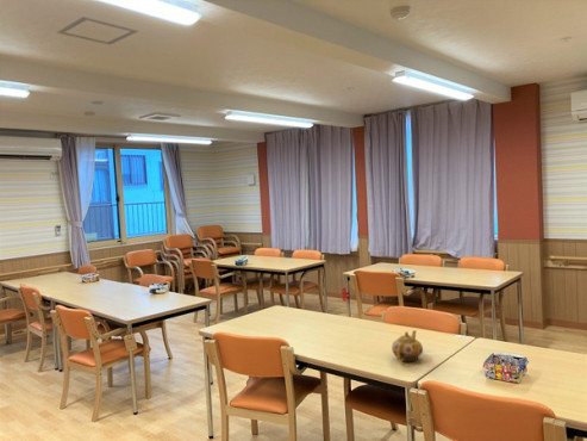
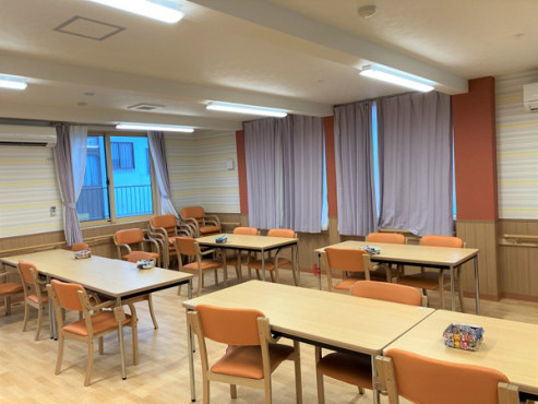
- teapot [391,329,424,364]
